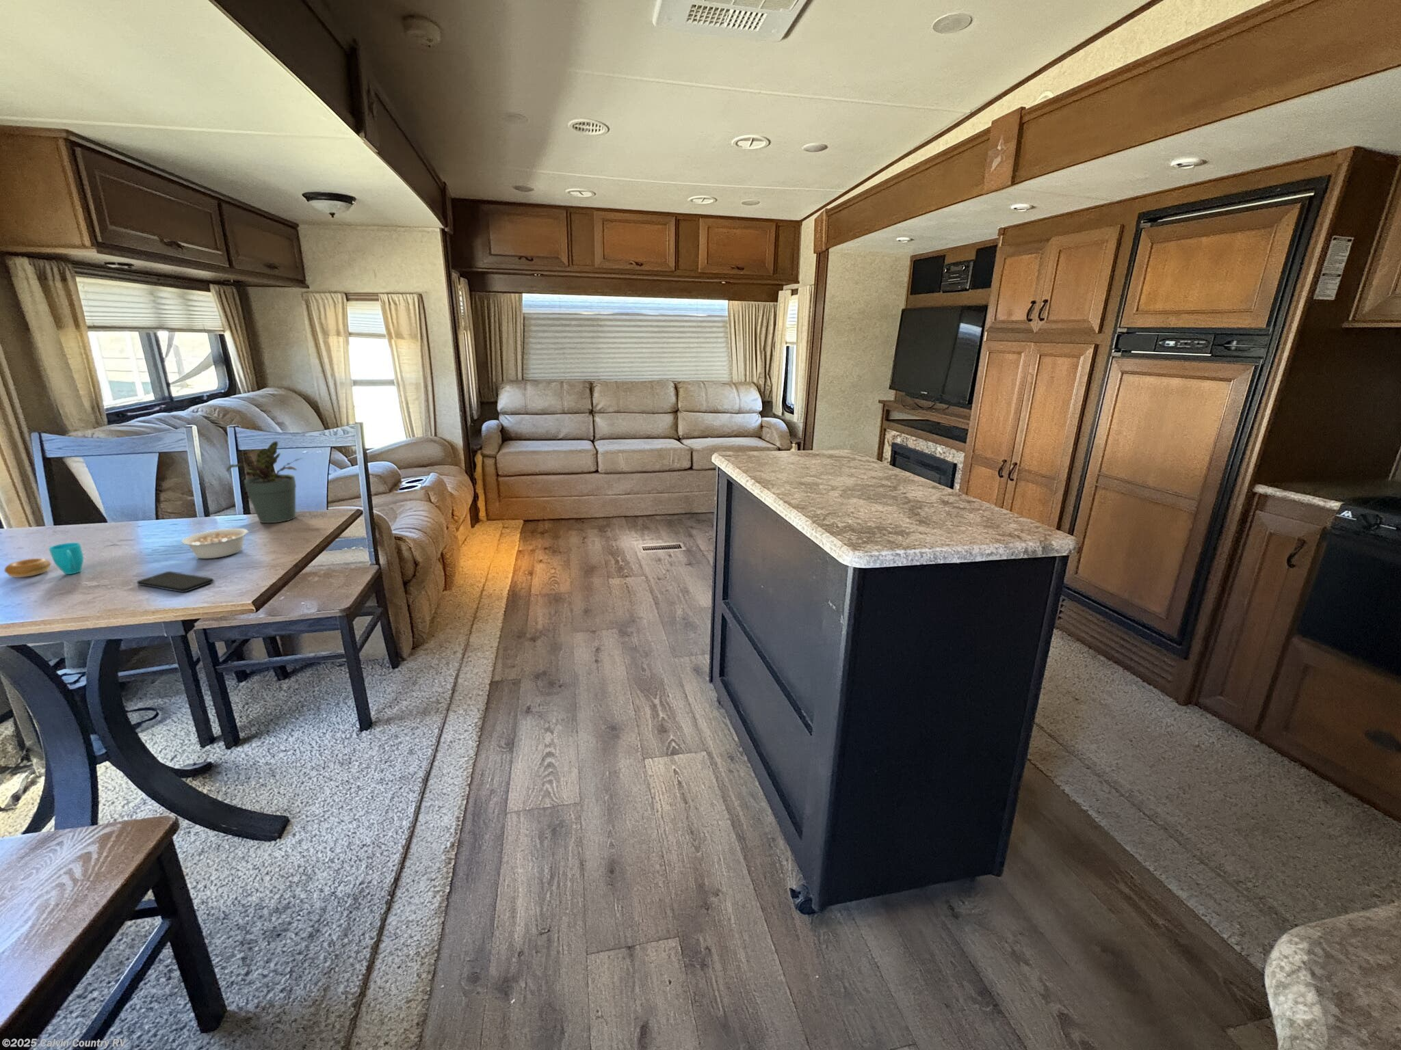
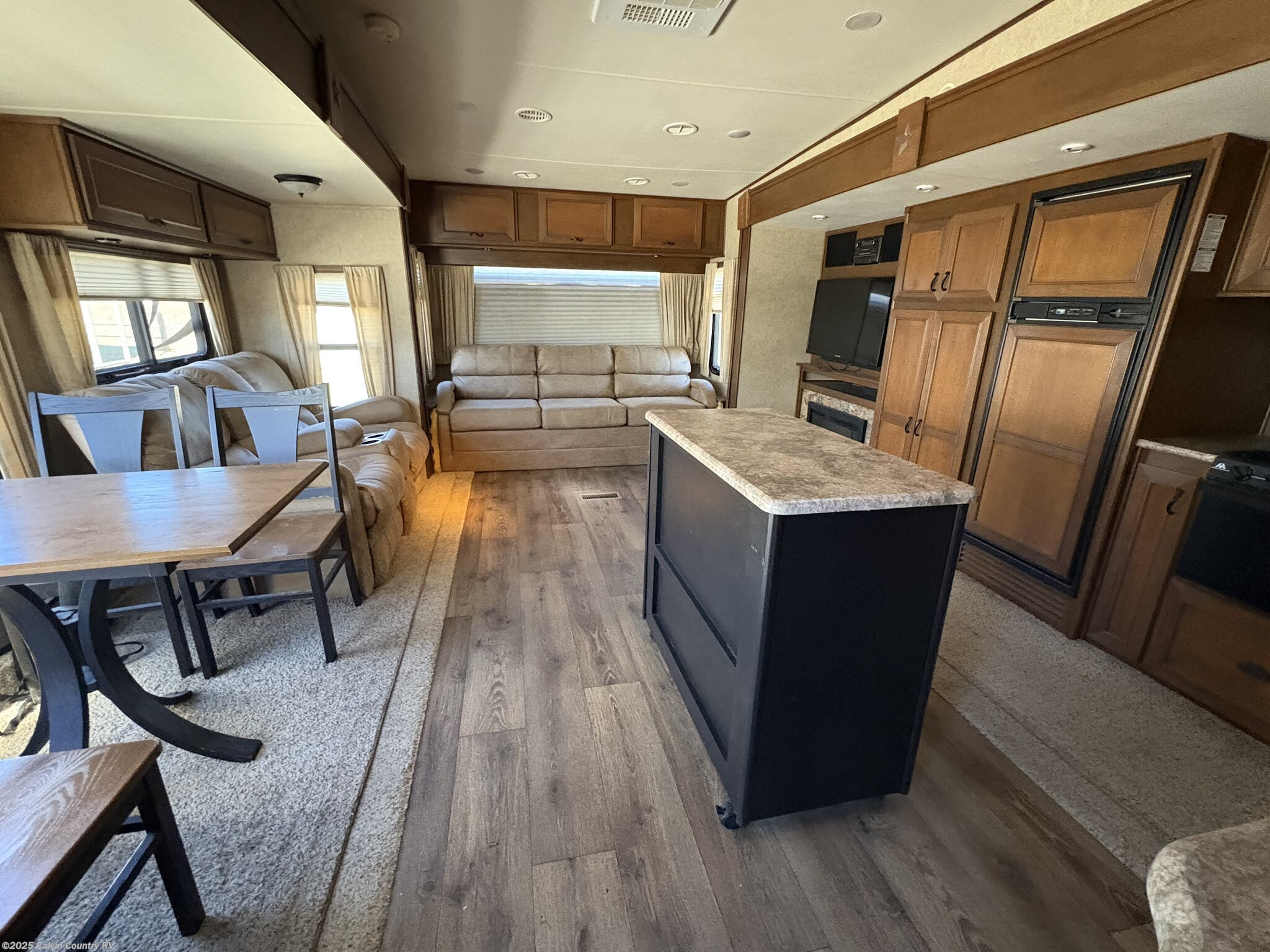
- cup [4,542,84,578]
- potted plant [226,440,303,524]
- smartphone [136,571,215,592]
- legume [181,527,259,559]
